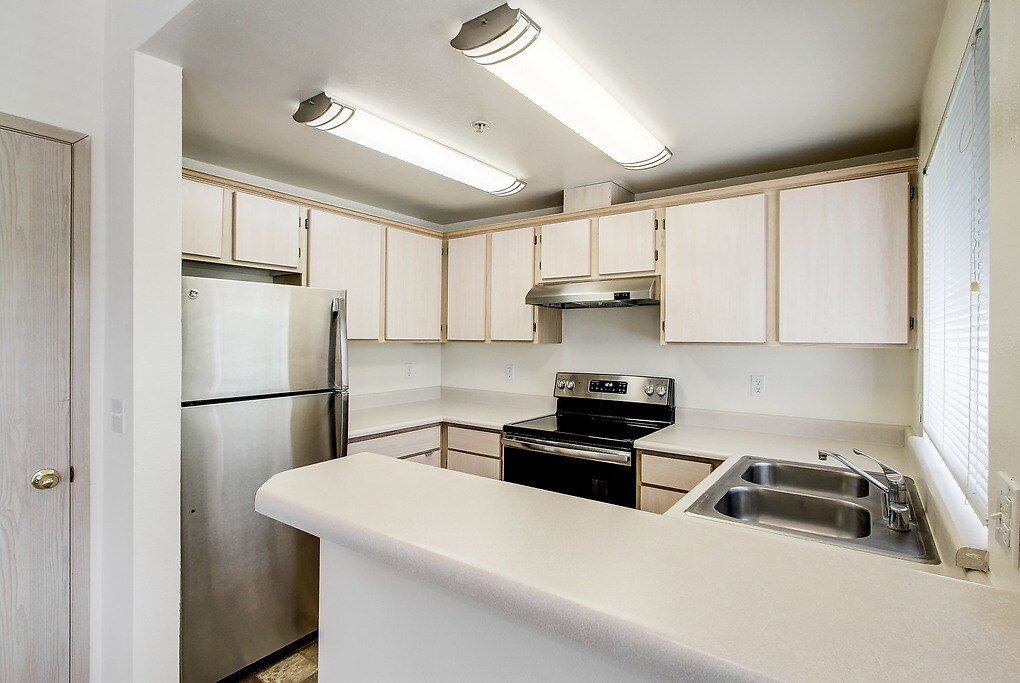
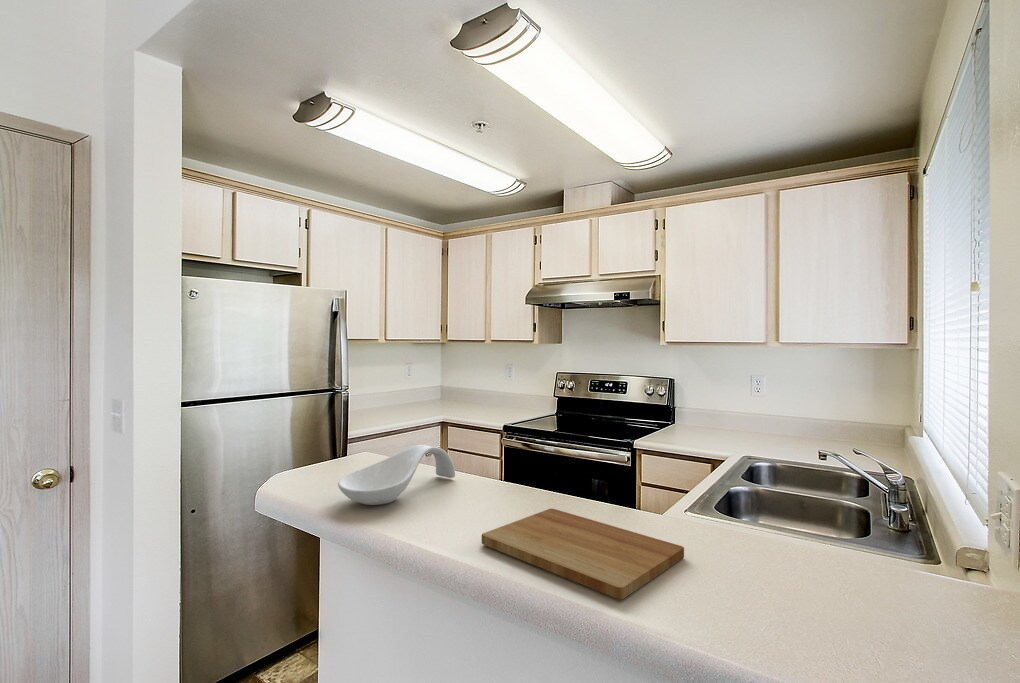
+ cutting board [481,508,685,600]
+ spoon rest [337,444,456,506]
